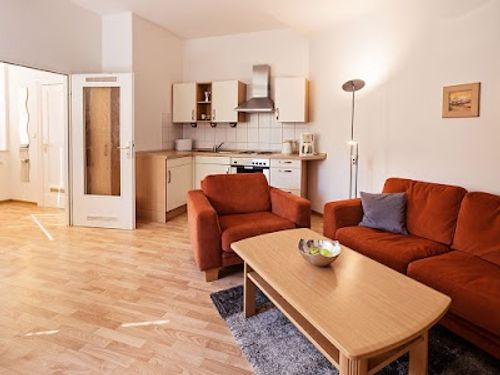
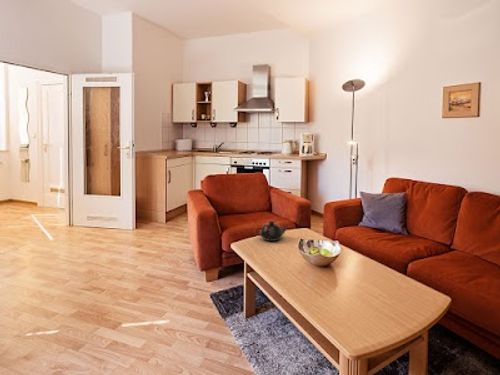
+ teapot [255,220,290,242]
